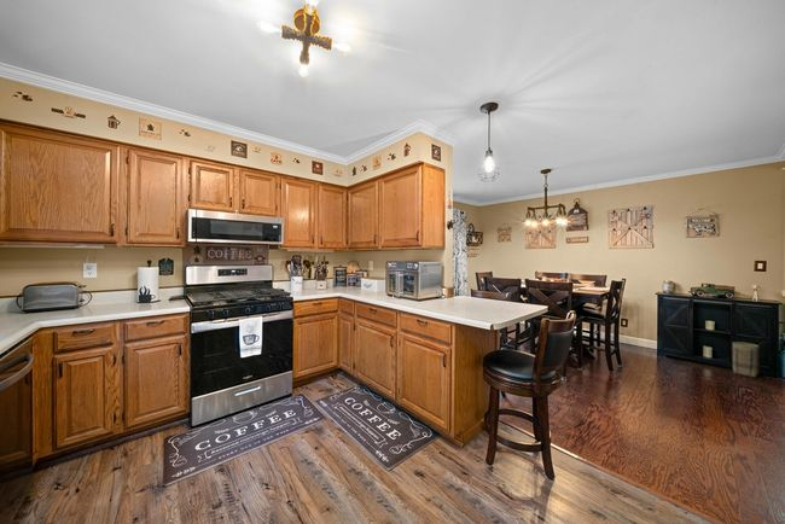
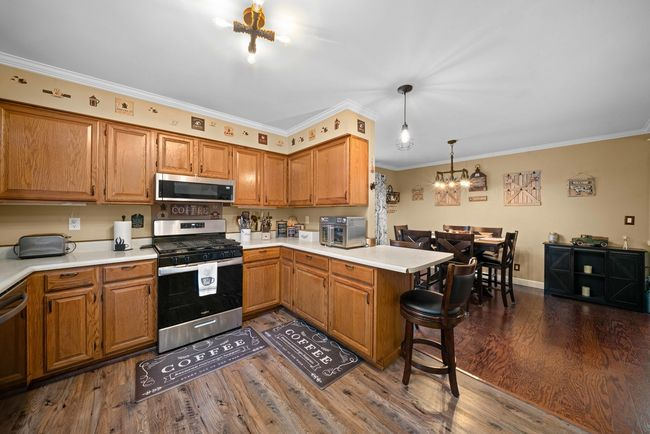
- basket [732,340,760,378]
